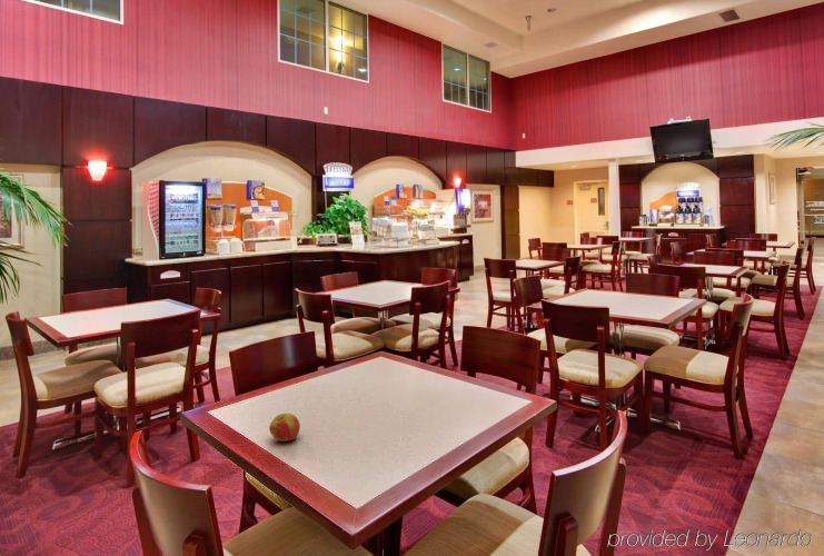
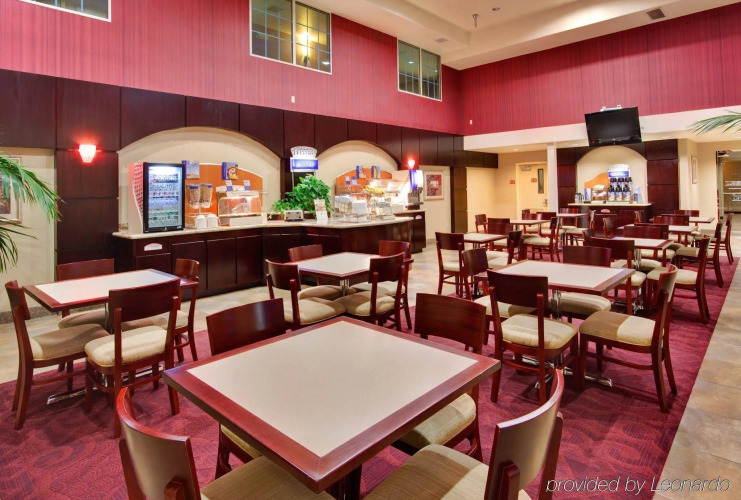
- apple [268,413,301,443]
